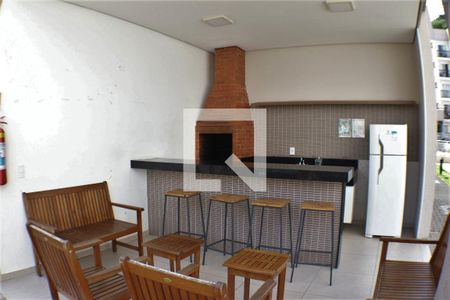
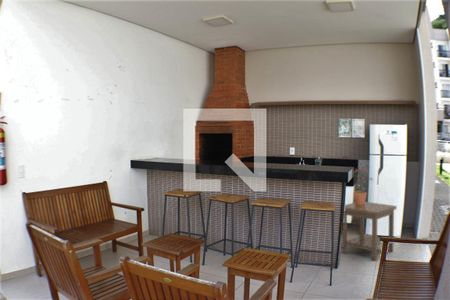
+ potted plant [352,167,374,205]
+ side table [341,201,397,262]
